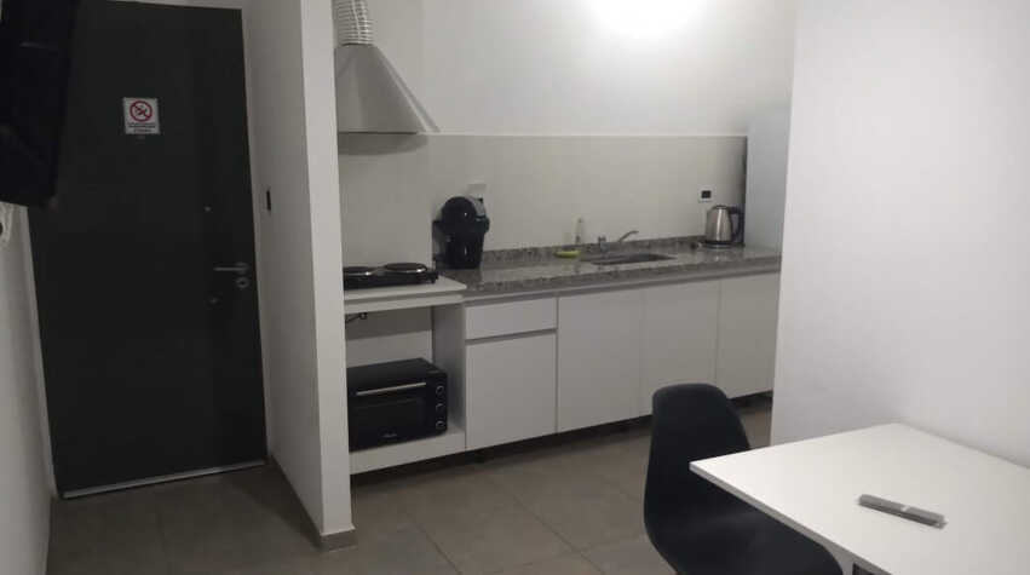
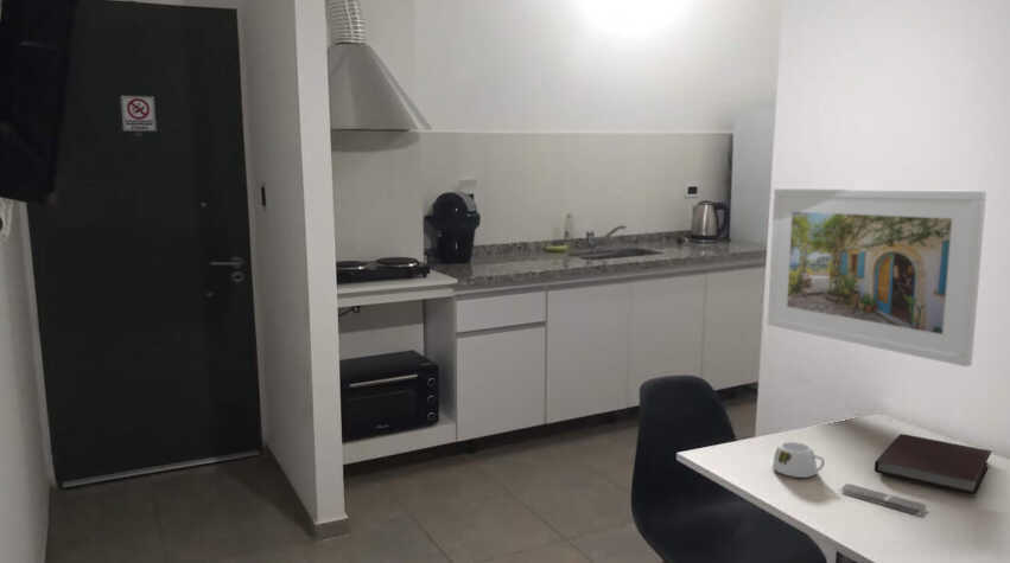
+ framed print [767,187,987,367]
+ mug [771,441,826,479]
+ notebook [874,433,992,495]
